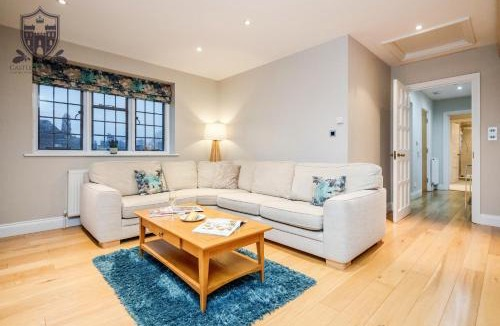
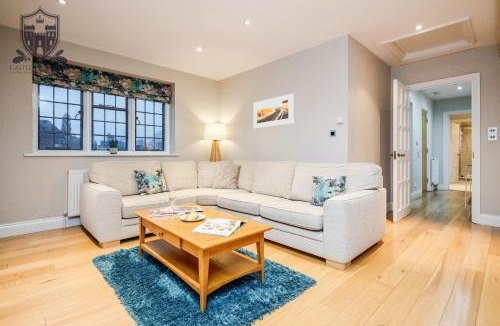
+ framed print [252,92,294,129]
